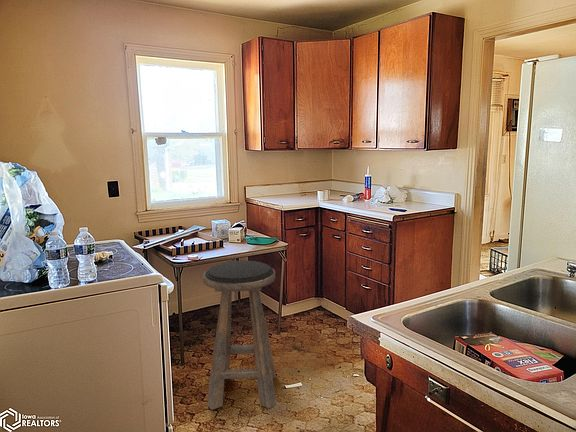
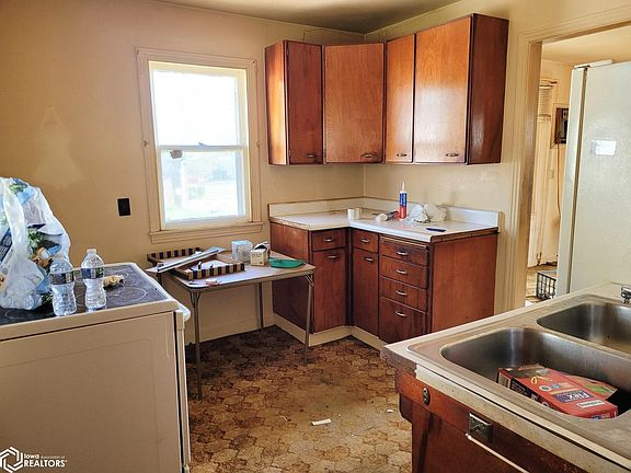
- stool [202,260,277,411]
